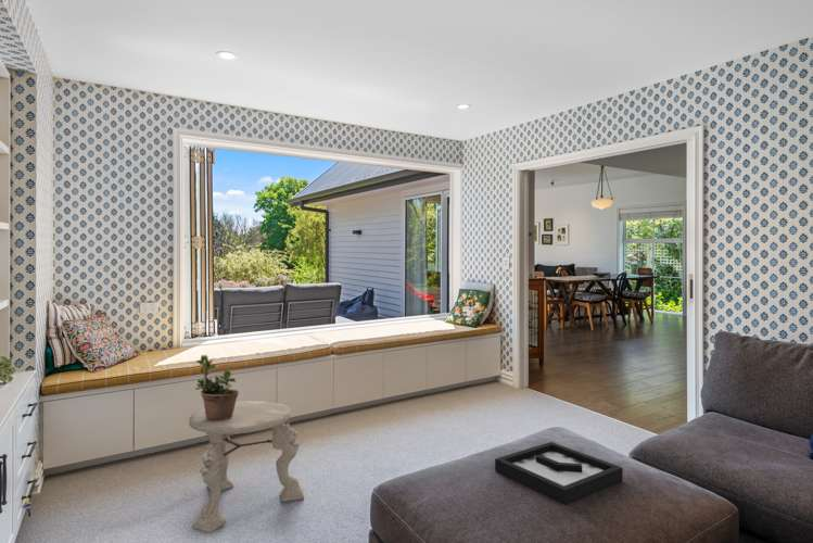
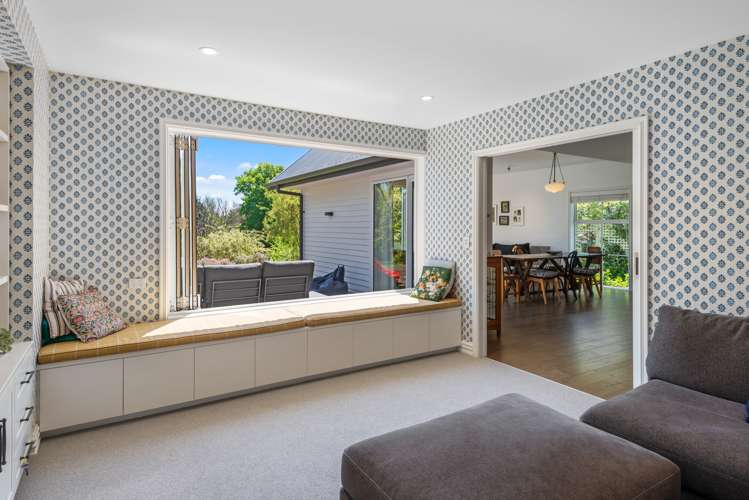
- side table [188,400,305,534]
- decorative tray [494,441,624,505]
- potted plant [194,353,240,421]
